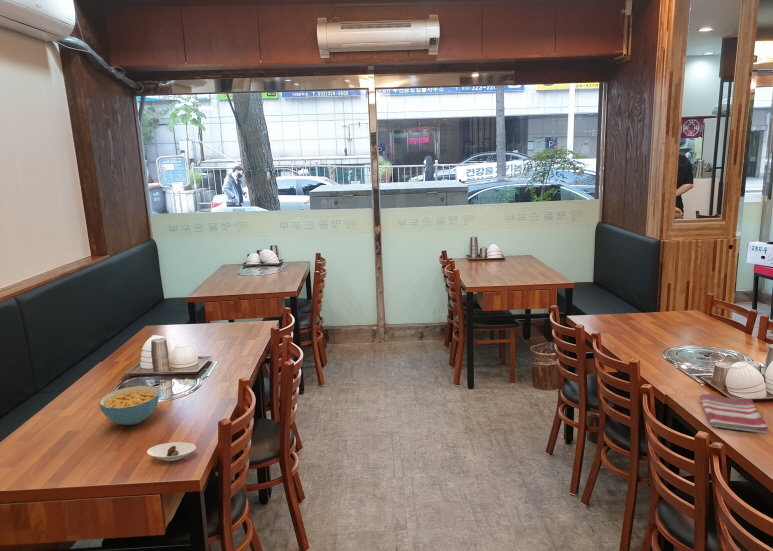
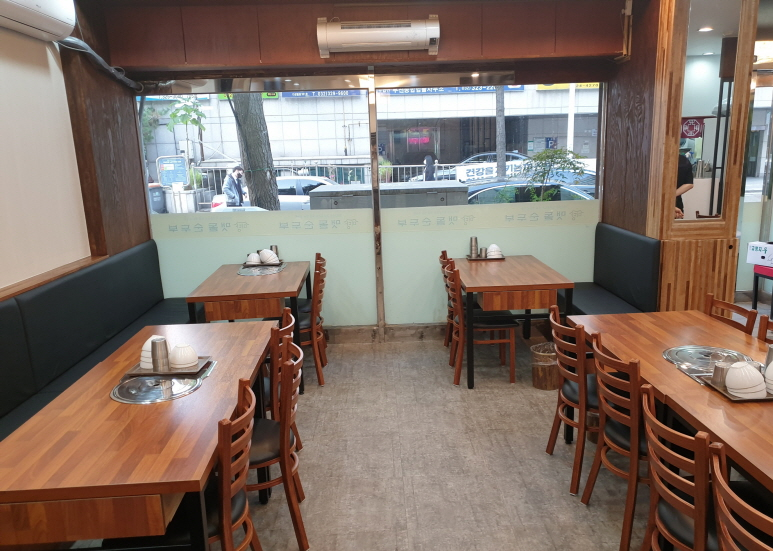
- cereal bowl [98,385,160,426]
- saucer [146,441,197,462]
- dish towel [699,393,769,434]
